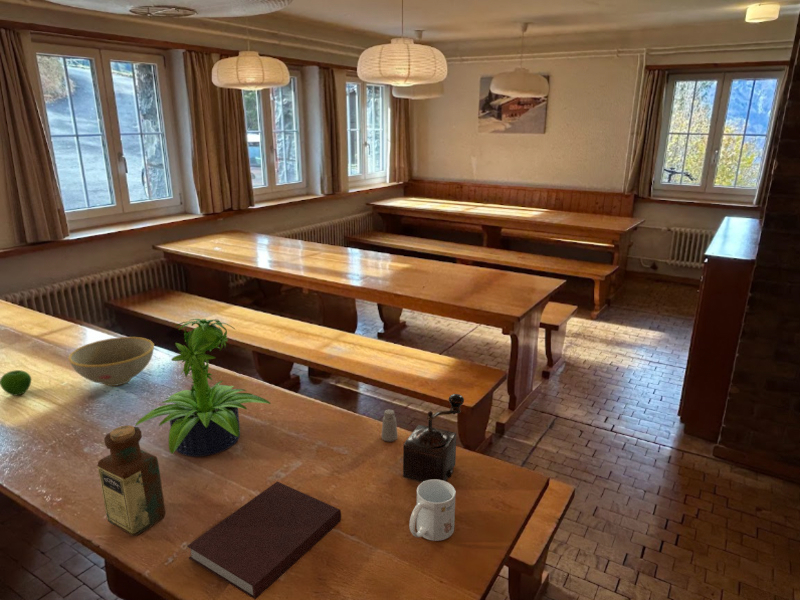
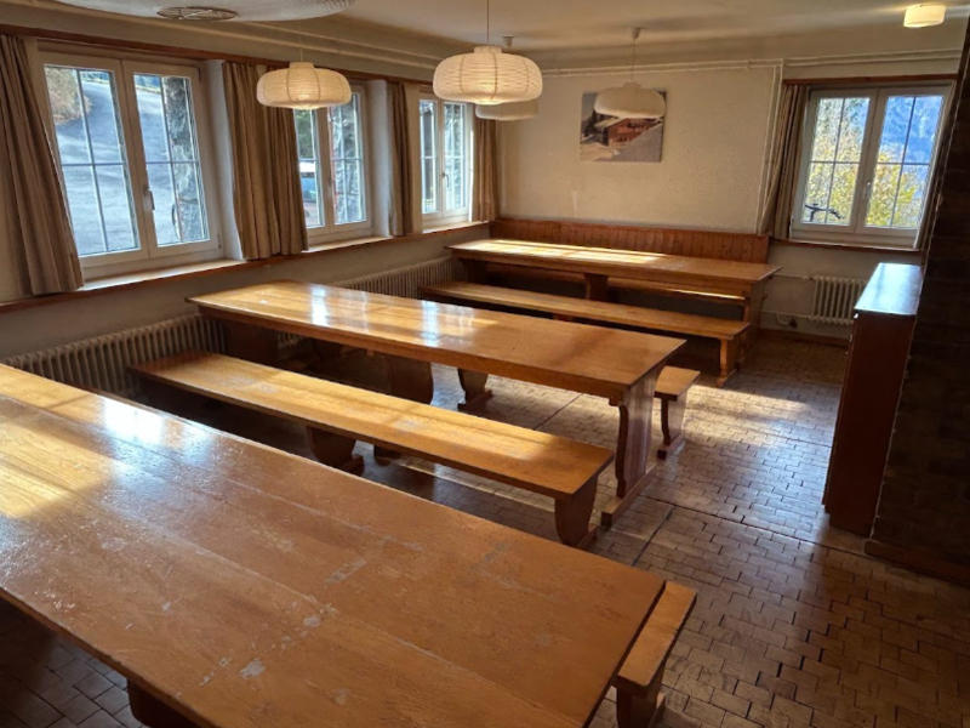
- potted plant [134,318,272,458]
- saltshaker [380,409,399,442]
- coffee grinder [402,393,465,483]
- bottle [97,424,167,537]
- mug [408,479,456,542]
- apple [0,369,32,397]
- notebook [186,480,342,600]
- bowl [67,336,155,387]
